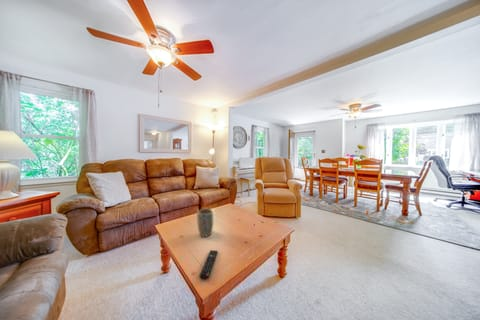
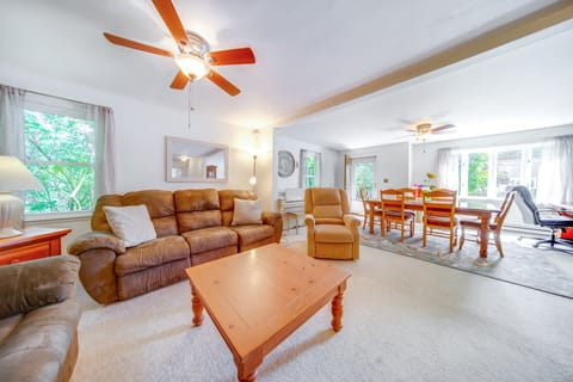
- remote control [198,249,219,280]
- plant pot [196,208,214,238]
